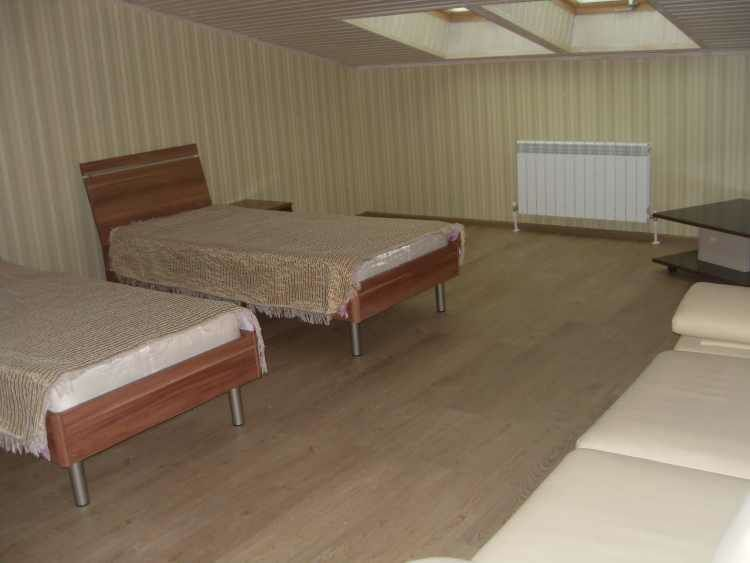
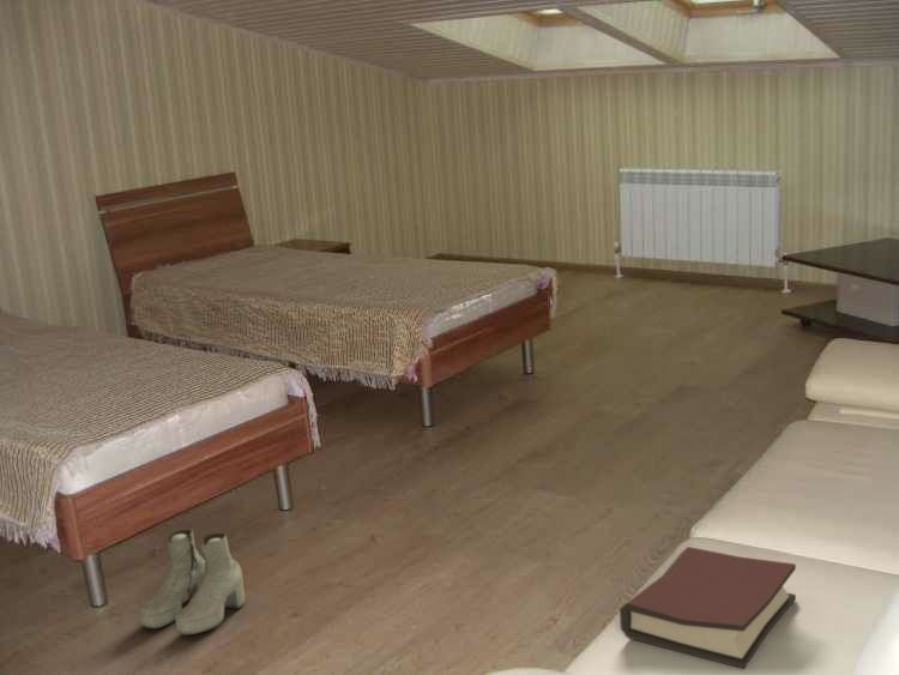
+ boots [139,528,247,637]
+ hardback book [619,546,797,670]
